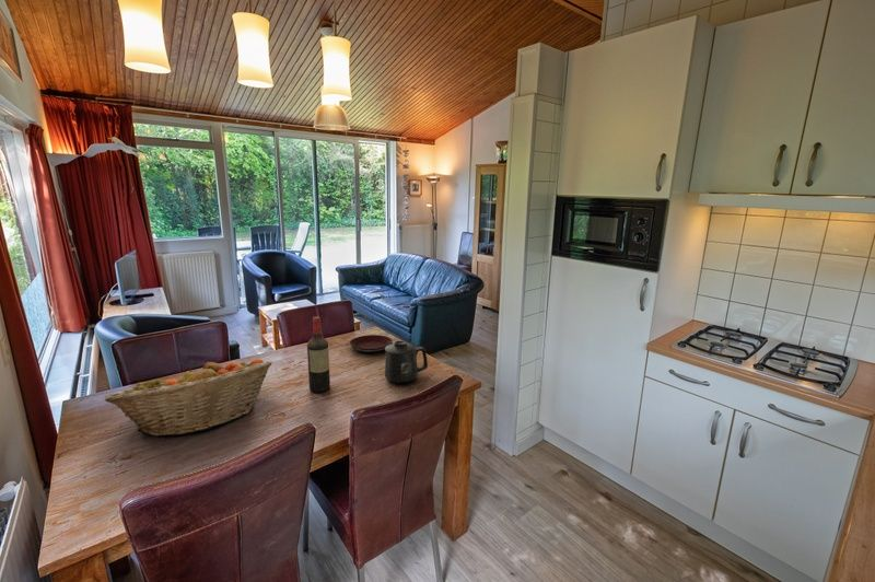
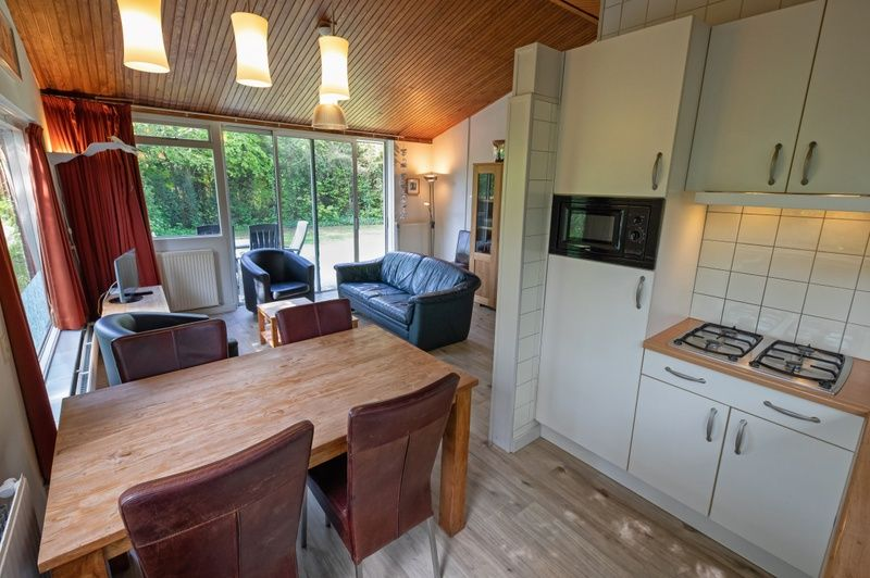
- wine bottle [306,316,331,394]
- fruit basket [104,358,273,436]
- plate [349,334,394,353]
- mug [384,339,429,384]
